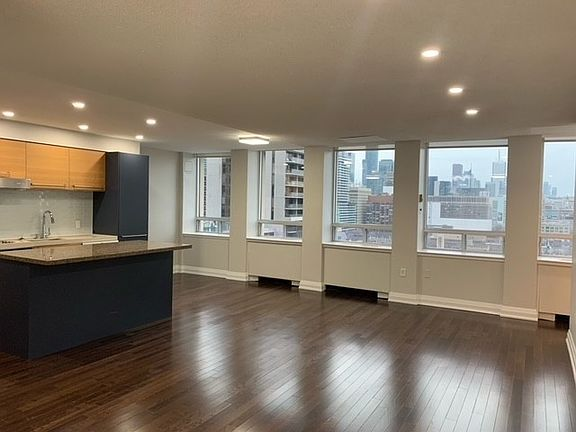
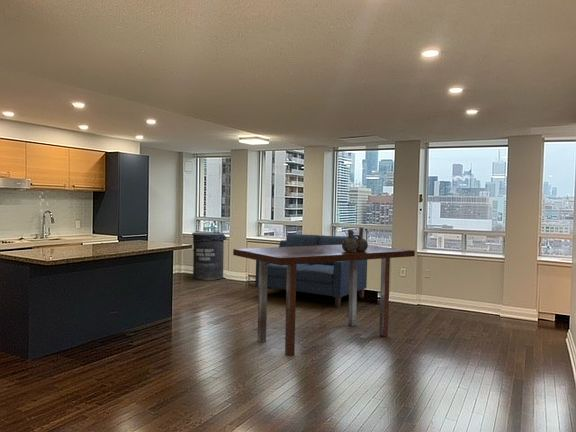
+ ceramic vessel [342,227,369,252]
+ trash can [191,230,228,281]
+ sofa [254,233,368,308]
+ dining table [232,244,416,357]
